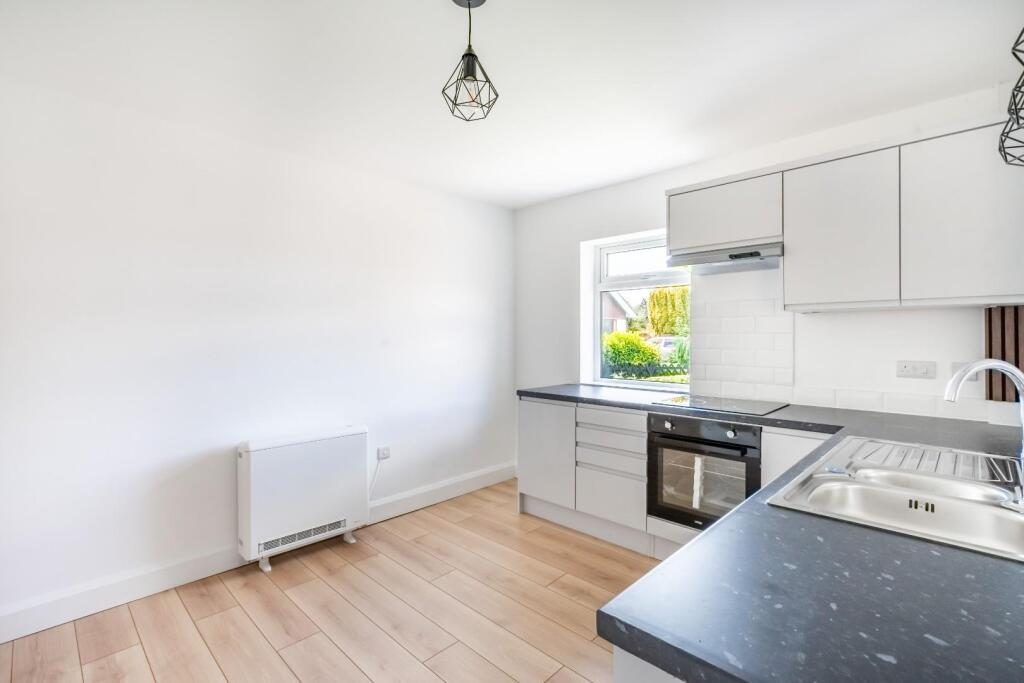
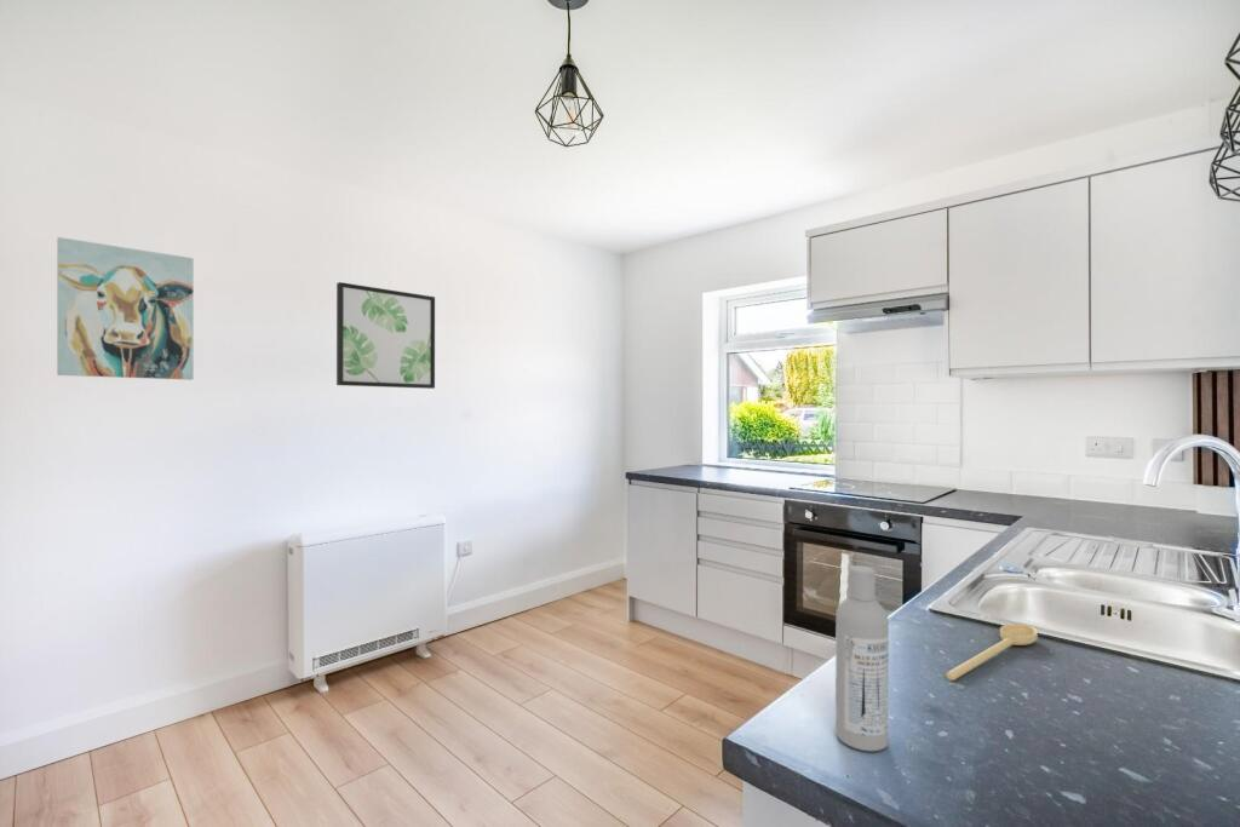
+ spoon [946,622,1039,682]
+ bottle [834,564,890,752]
+ wall art [56,236,195,381]
+ wall art [335,281,436,390]
